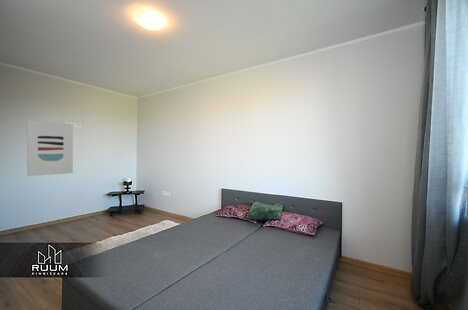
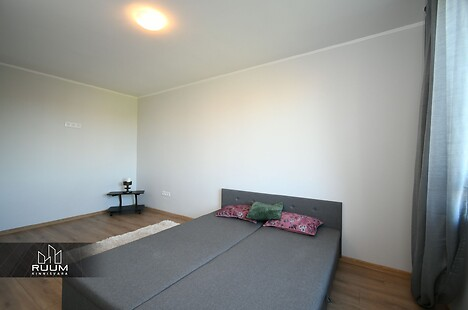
- wall art [26,119,74,177]
